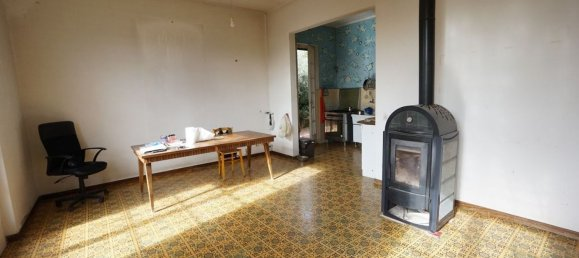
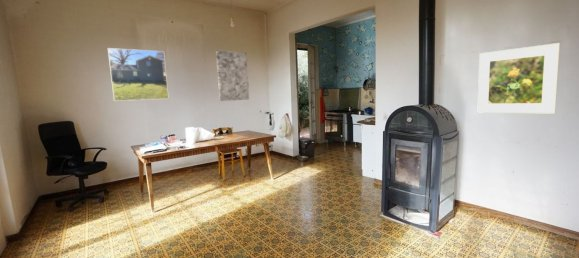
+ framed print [107,47,170,102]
+ wall art [215,50,250,102]
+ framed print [477,42,561,115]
